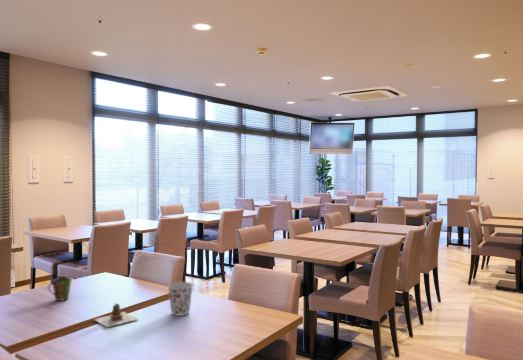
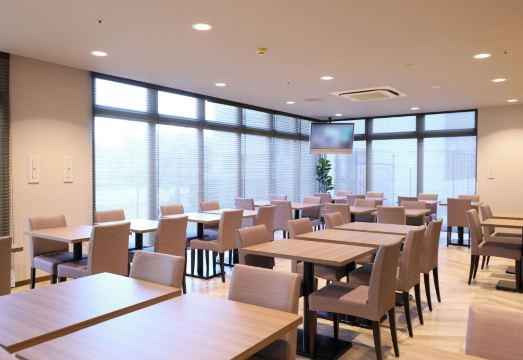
- cup [47,276,73,302]
- teapot [93,302,139,328]
- cup [167,281,194,317]
